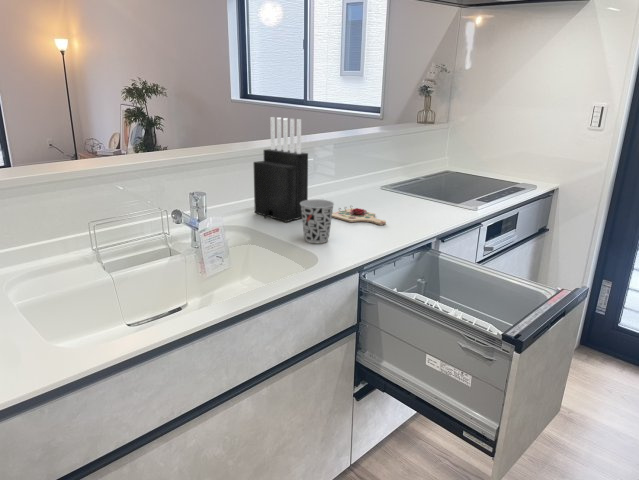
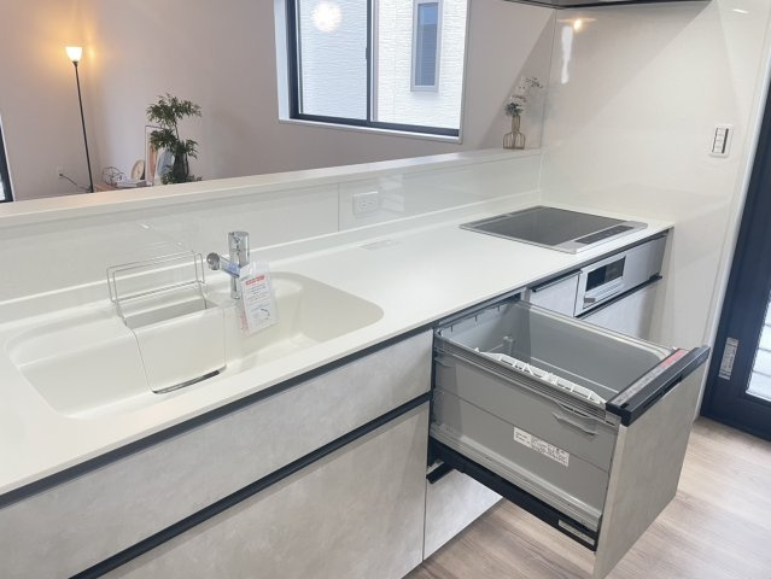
- knife block [252,116,309,223]
- cup [300,199,335,244]
- cutting board [332,205,387,225]
